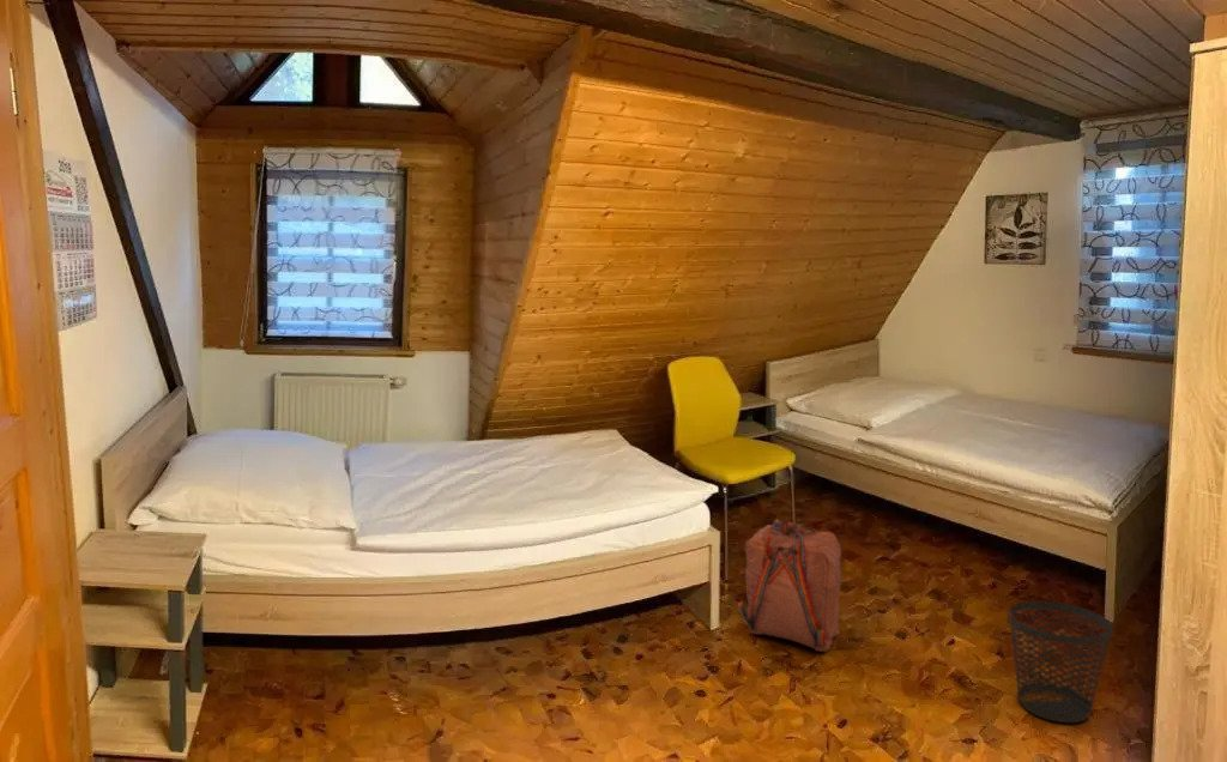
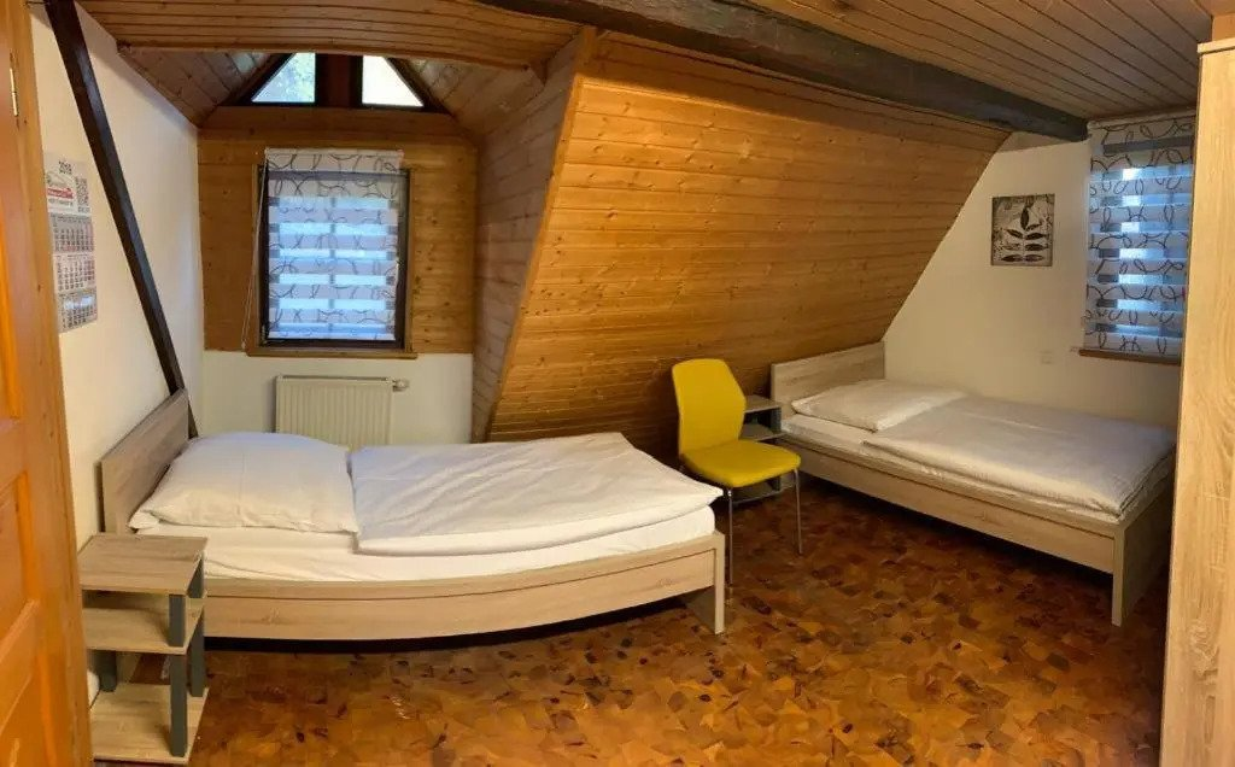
- wastebasket [1008,599,1114,724]
- backpack [737,518,844,653]
